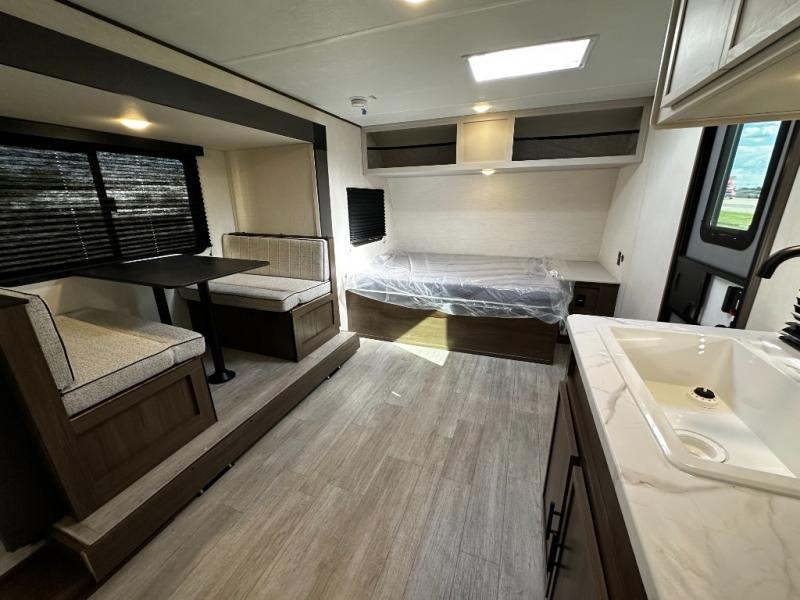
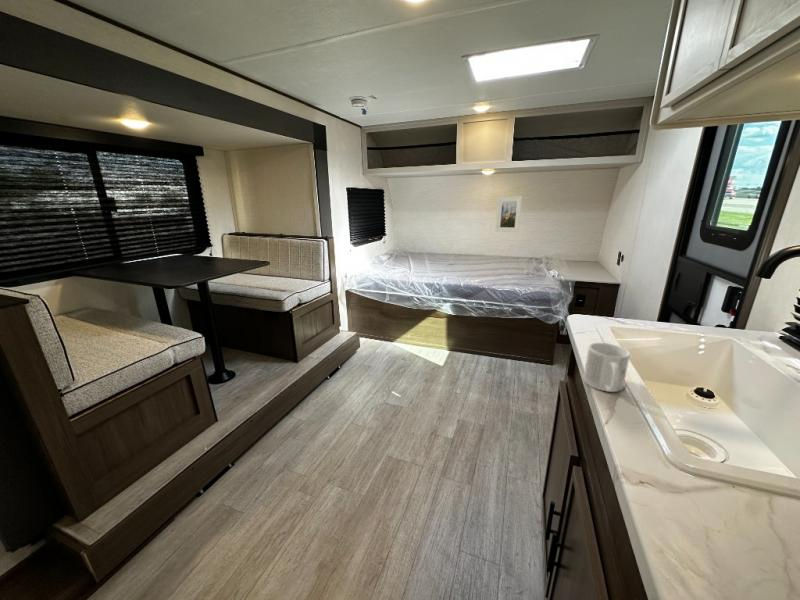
+ mug [582,342,631,393]
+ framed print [494,195,523,233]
